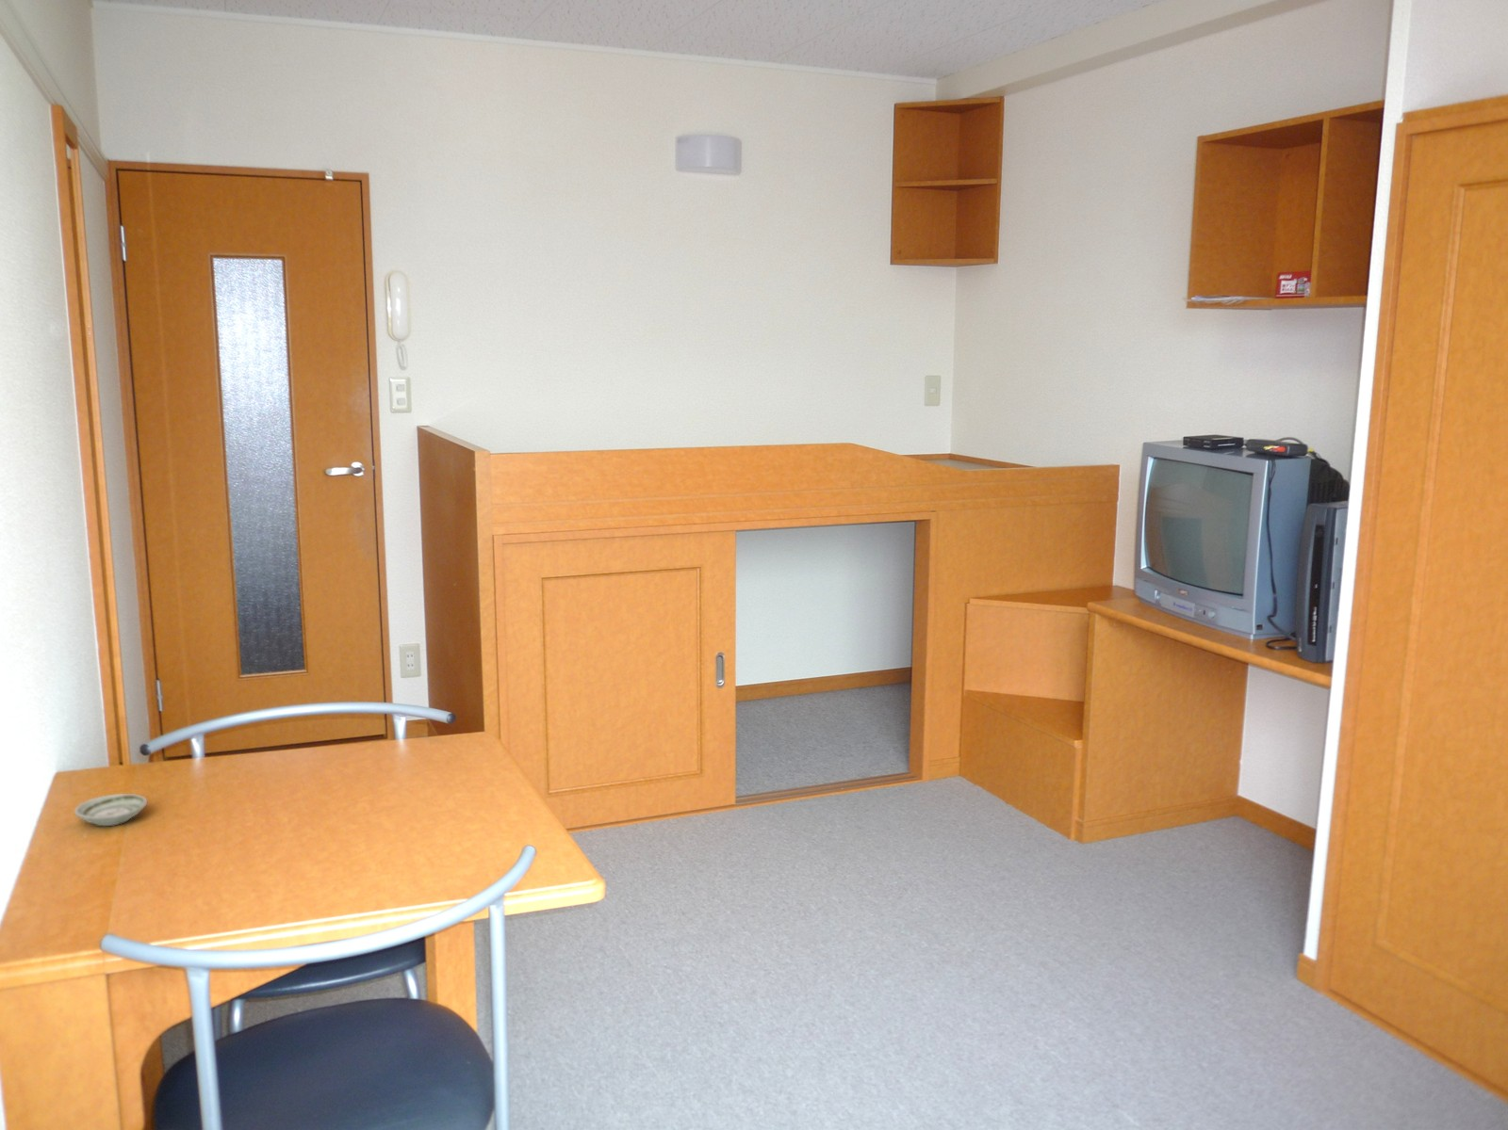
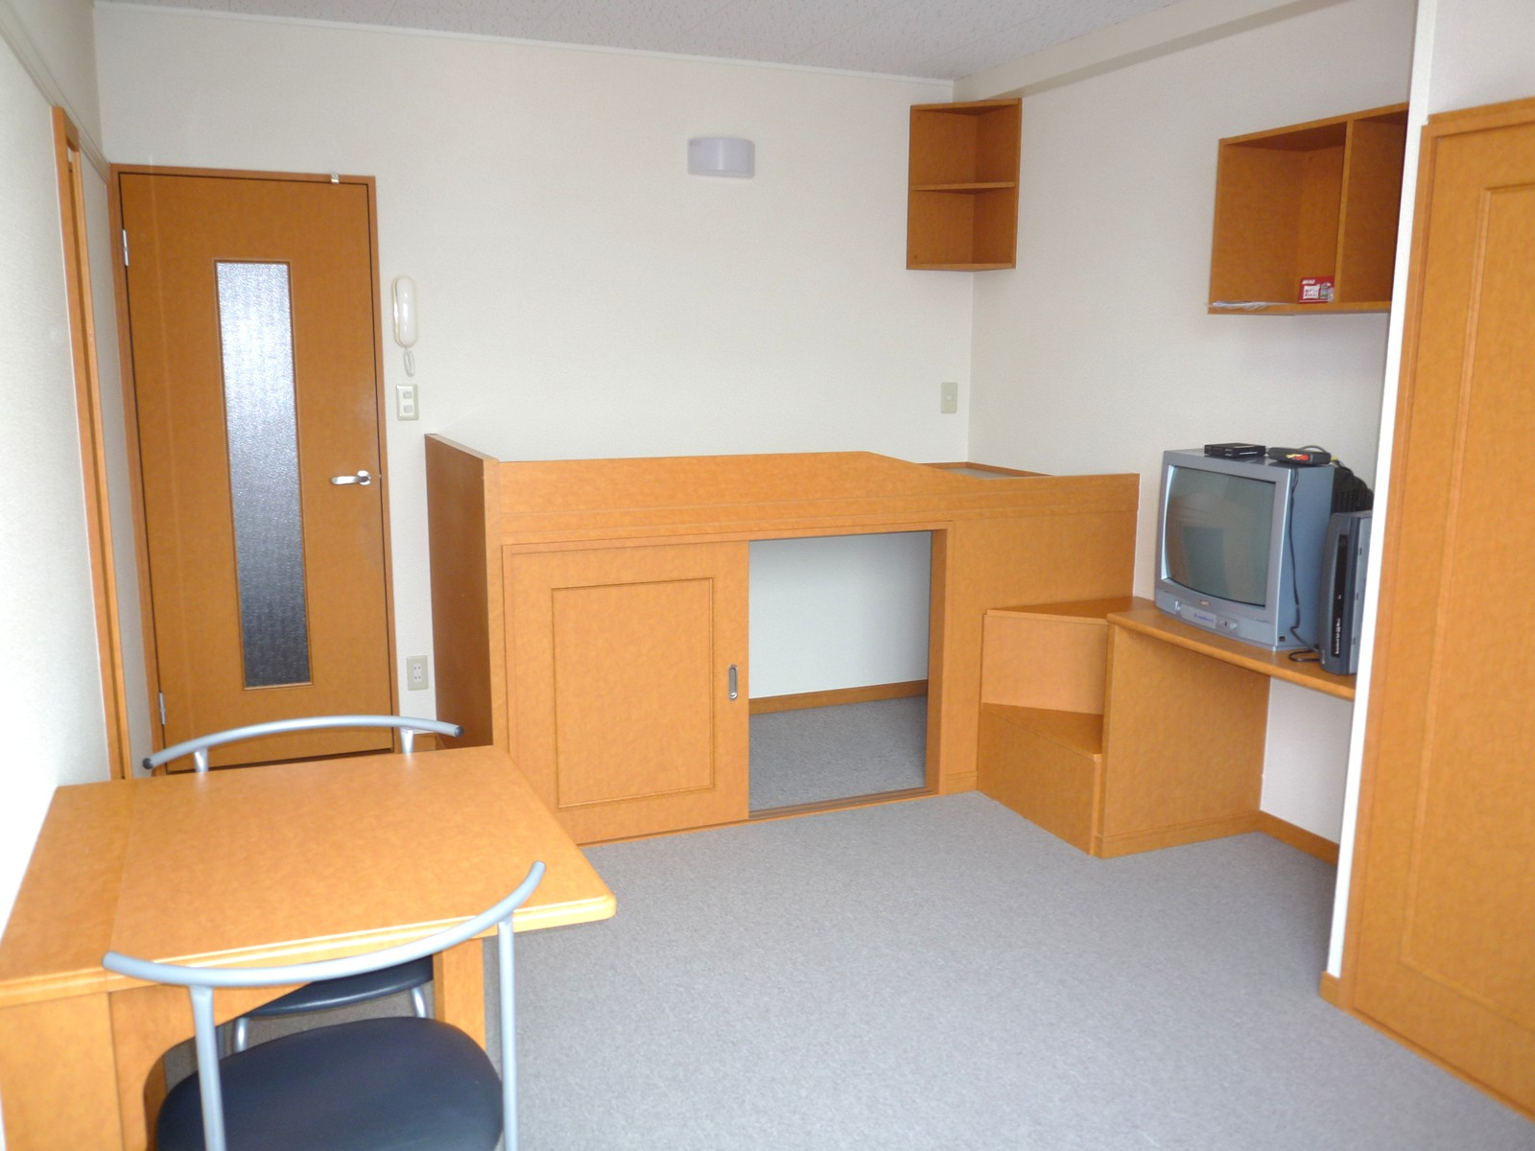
- saucer [74,793,148,827]
